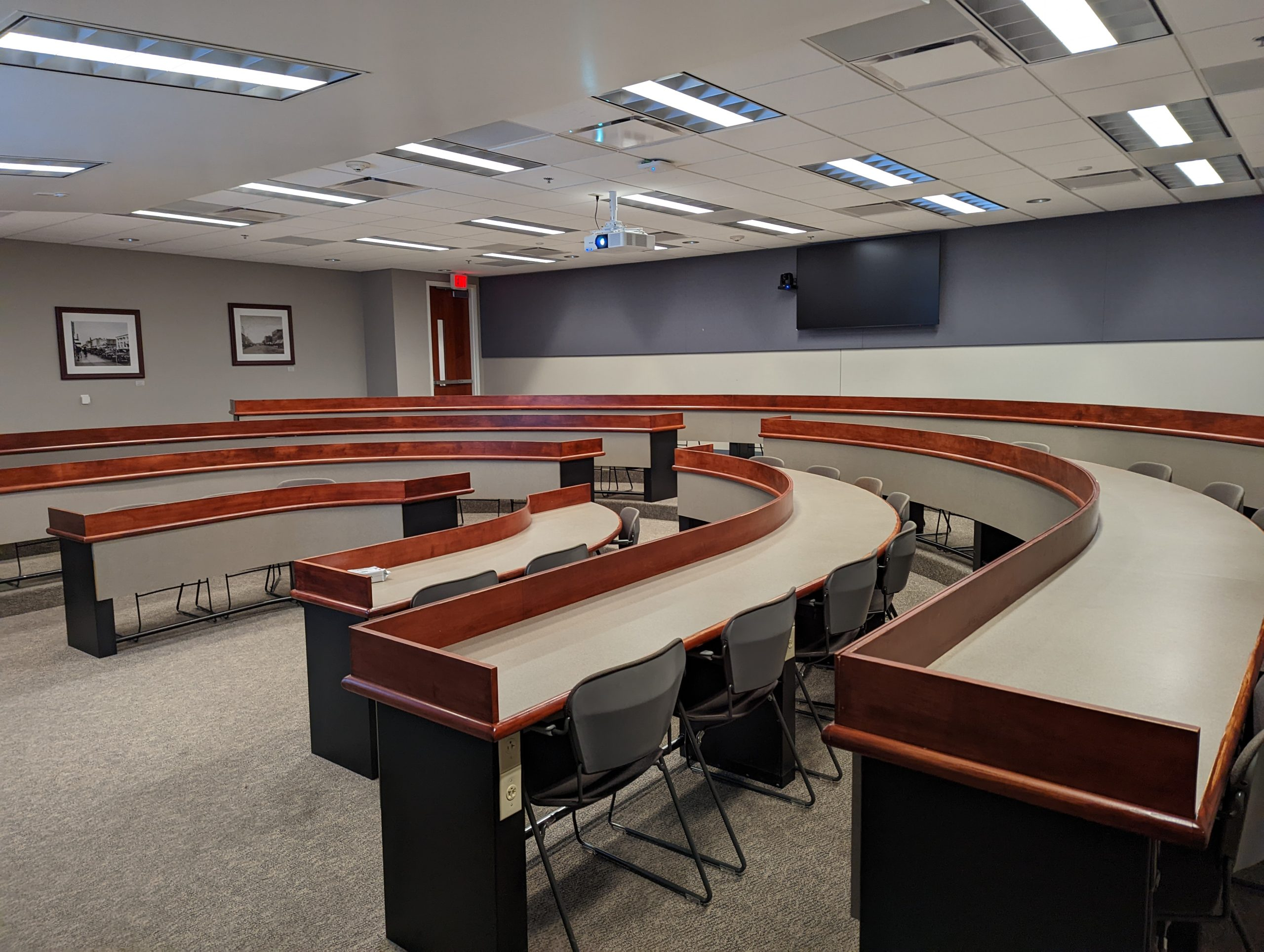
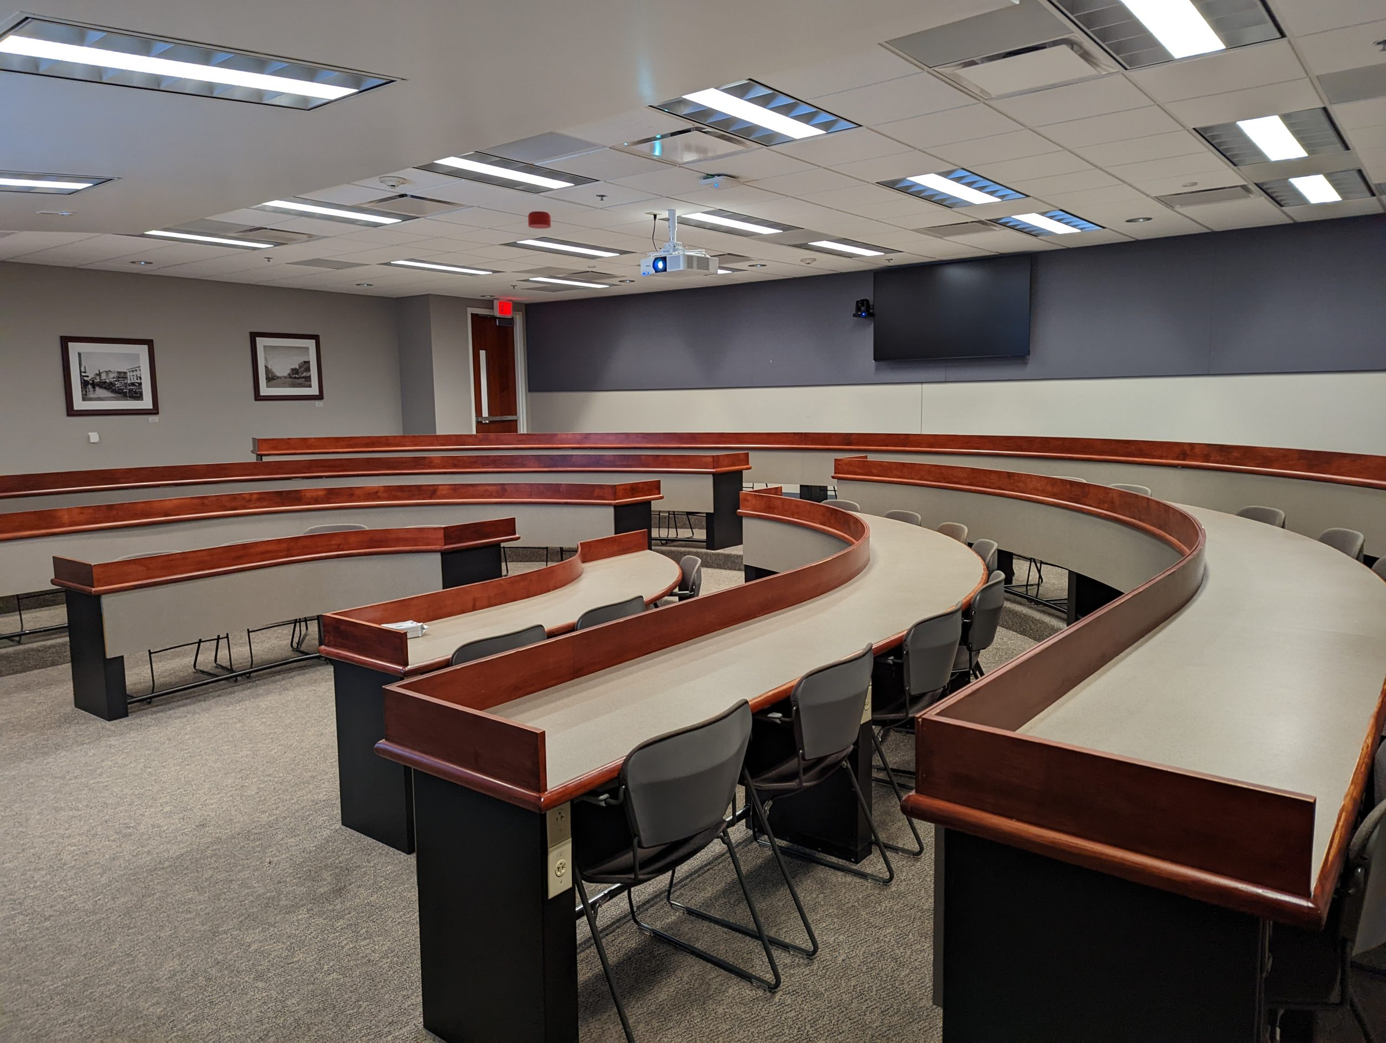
+ smoke detector [527,211,552,229]
